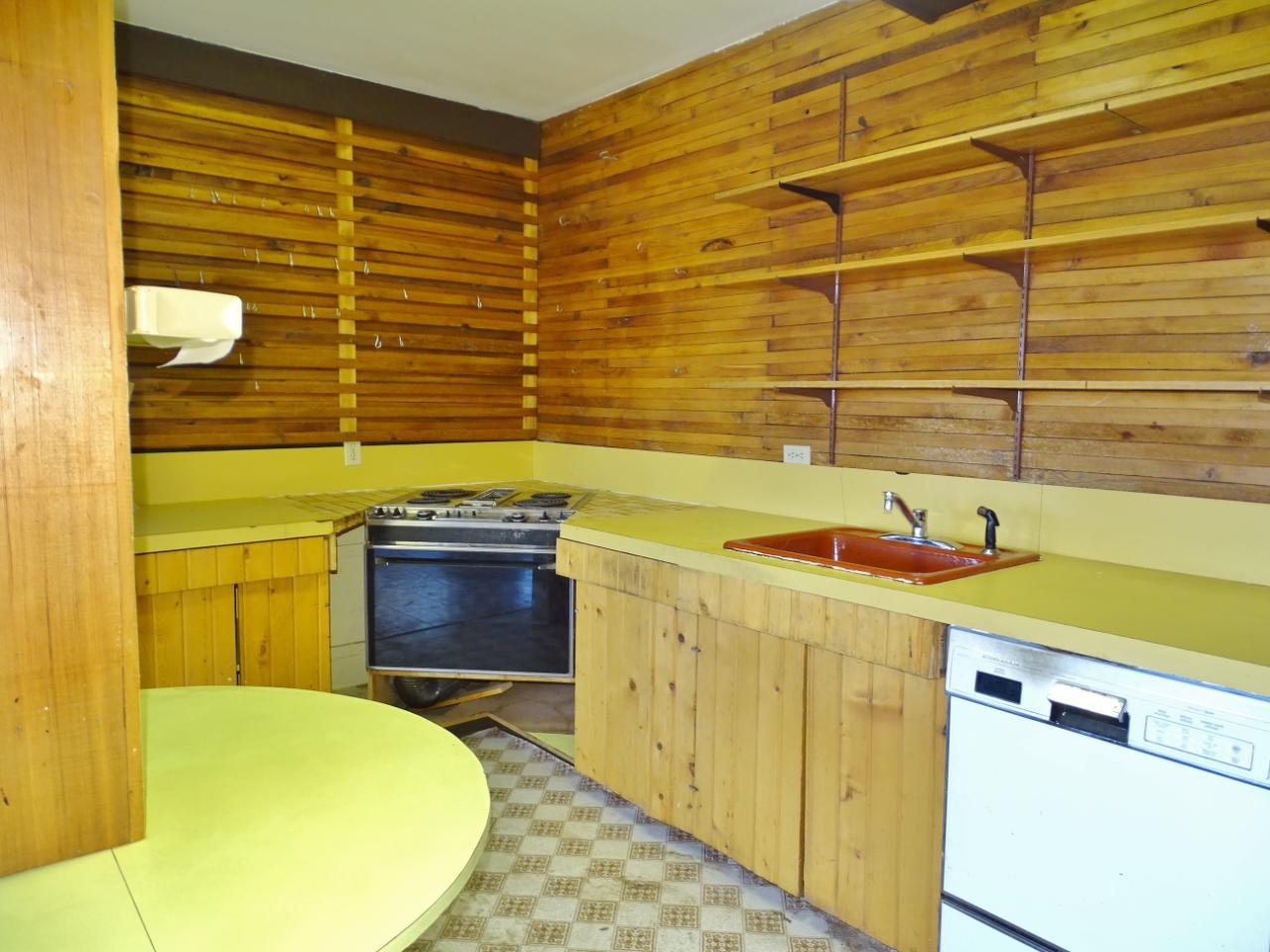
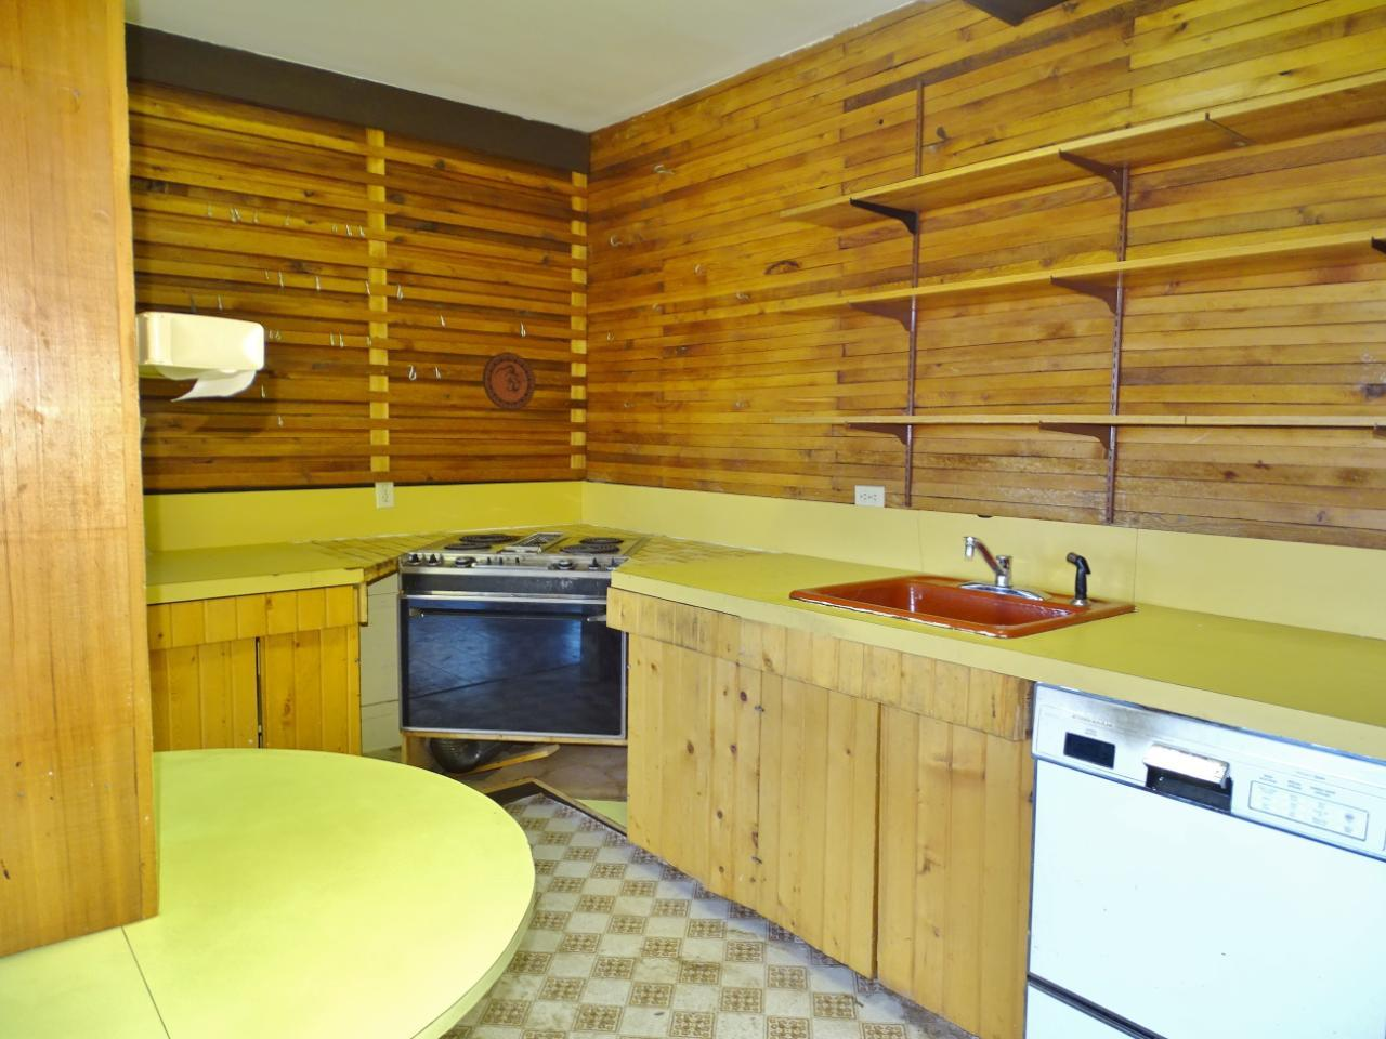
+ decorative plate [482,351,537,413]
